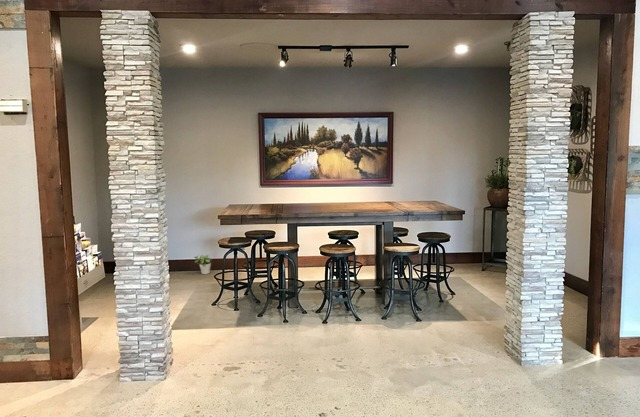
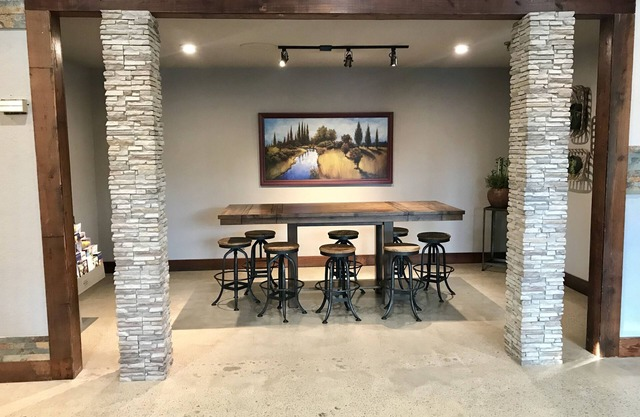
- potted plant [193,254,212,275]
